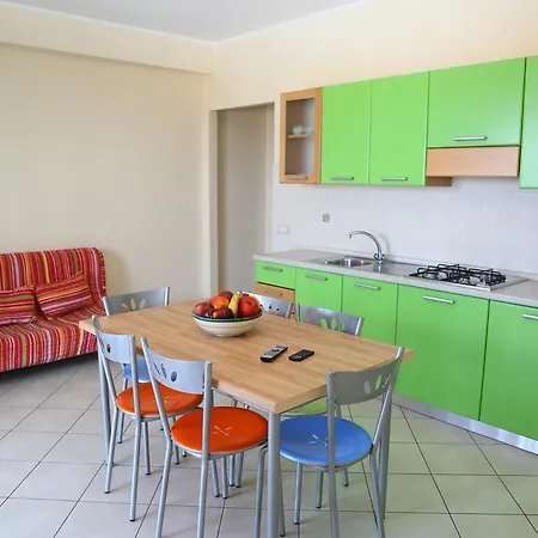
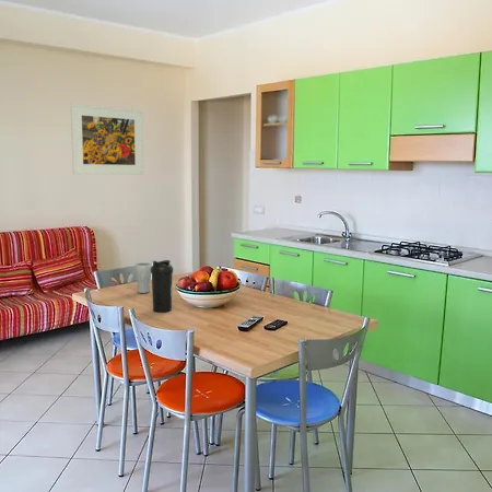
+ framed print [70,103,145,176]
+ drinking glass [133,261,153,294]
+ water bottle [151,259,174,314]
